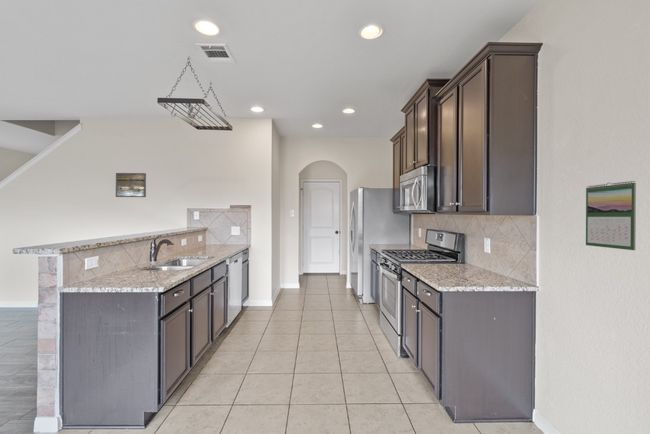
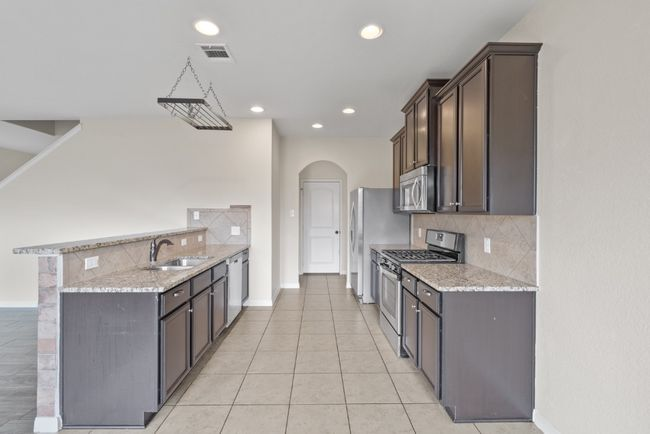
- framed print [115,172,147,198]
- calendar [585,180,637,251]
